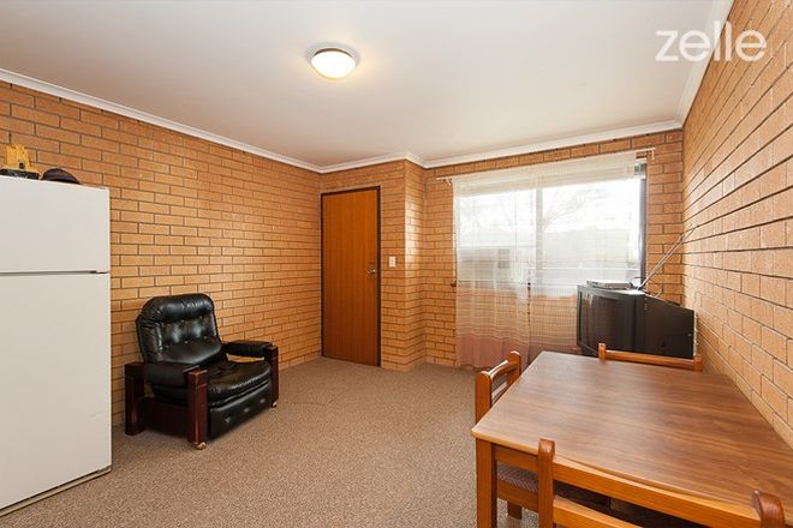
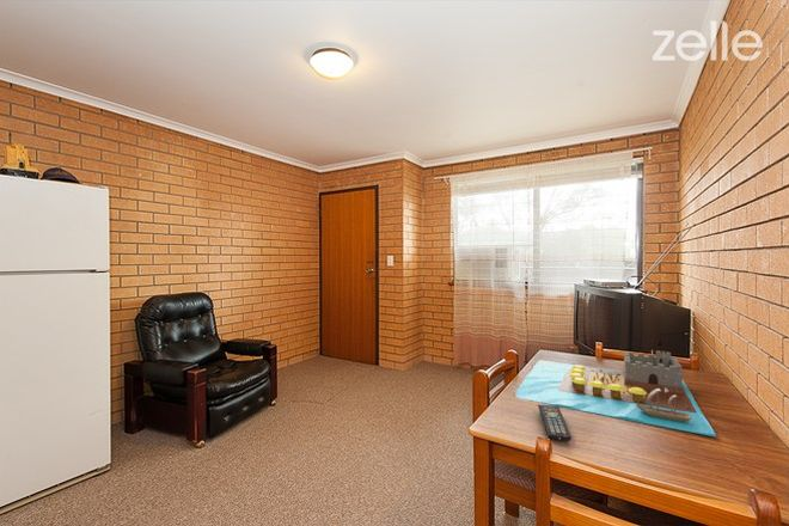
+ remote control [537,403,573,442]
+ board game [513,349,717,438]
